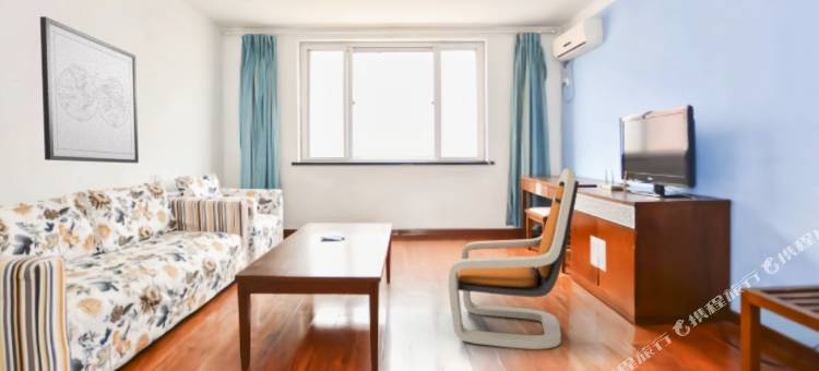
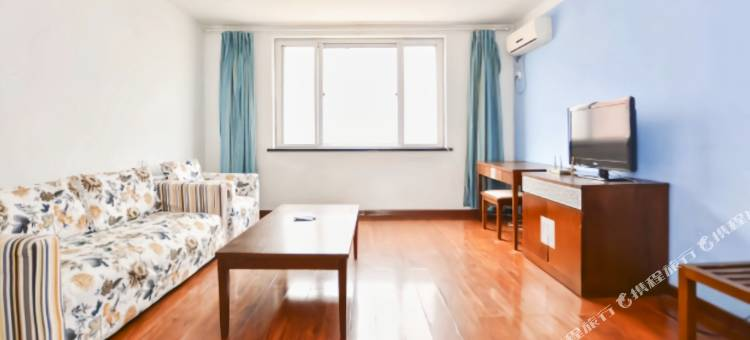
- wall art [39,15,140,164]
- lounge chair [448,168,580,350]
